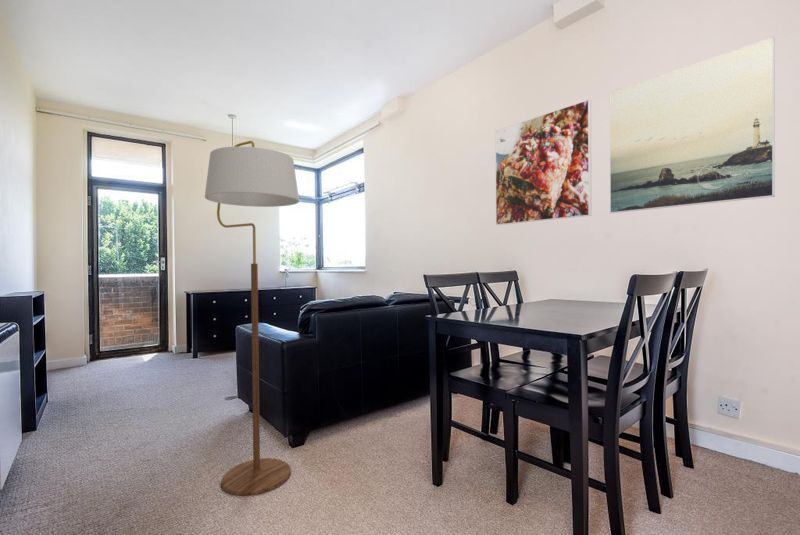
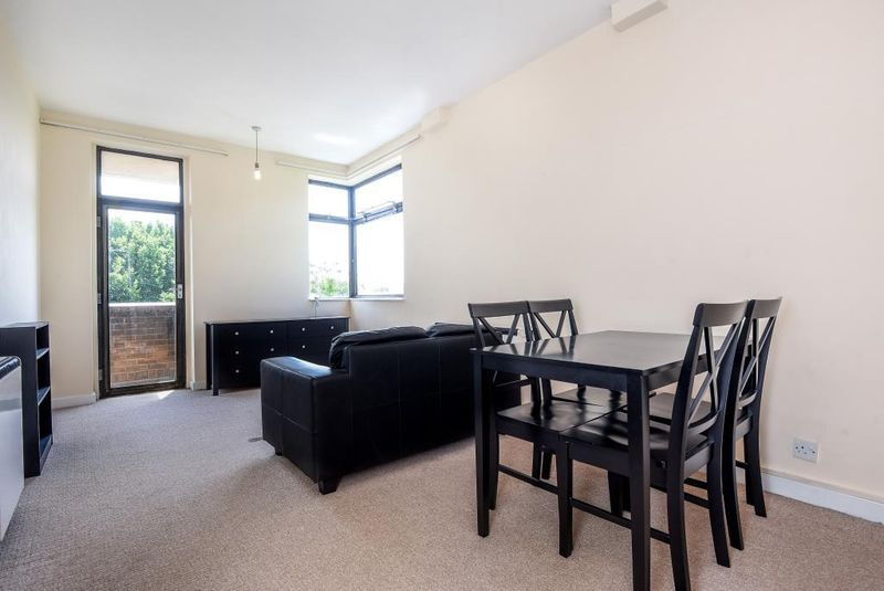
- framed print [494,99,592,226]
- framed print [608,36,776,214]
- floor lamp [204,140,300,497]
